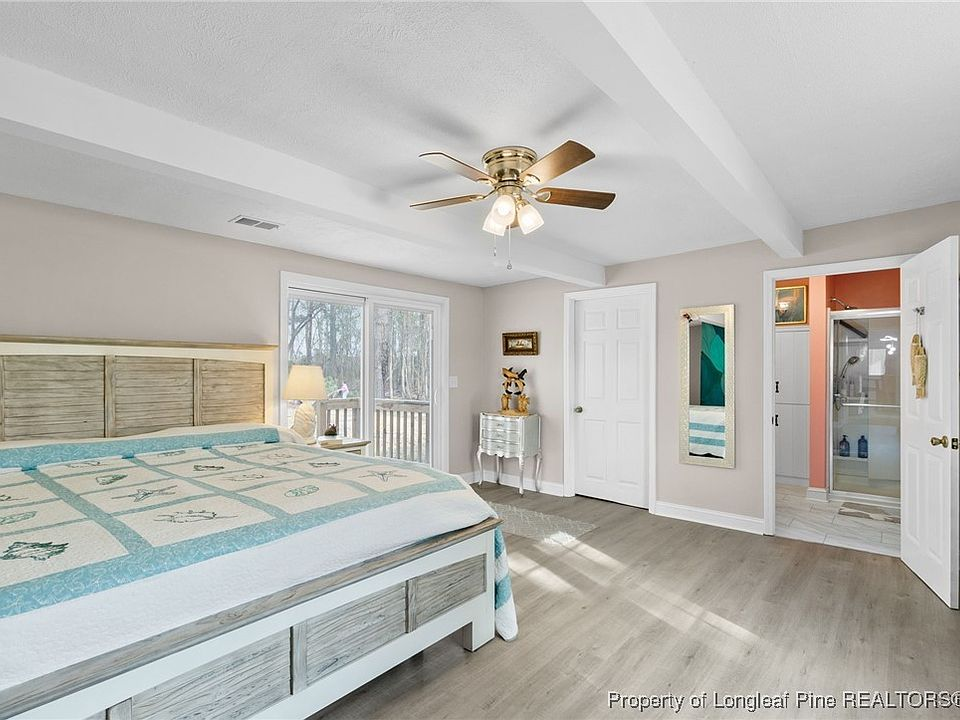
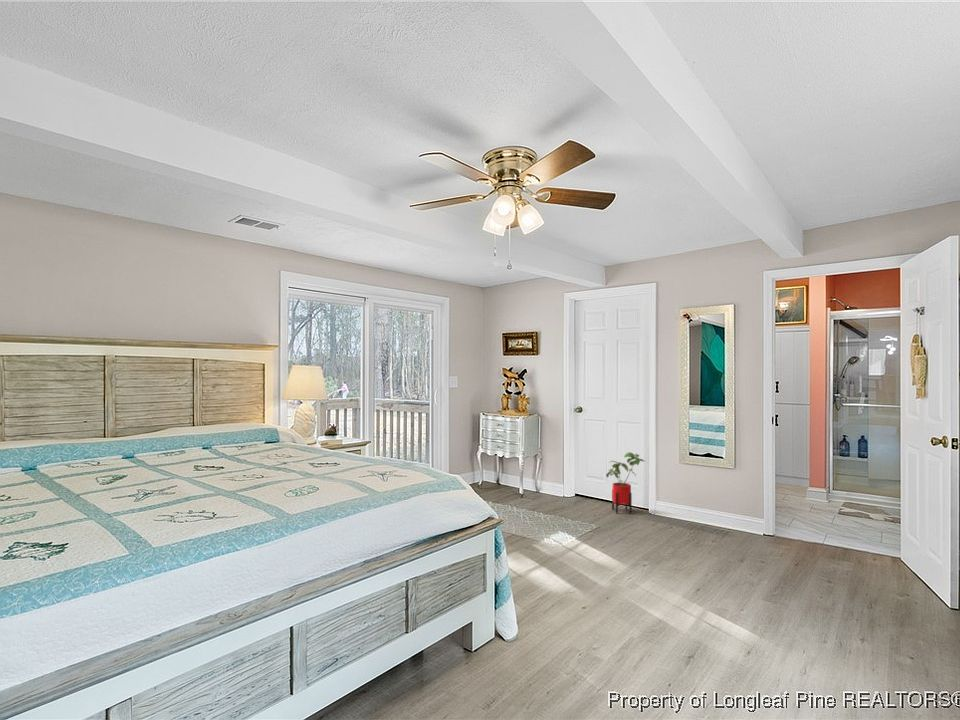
+ house plant [605,451,645,514]
